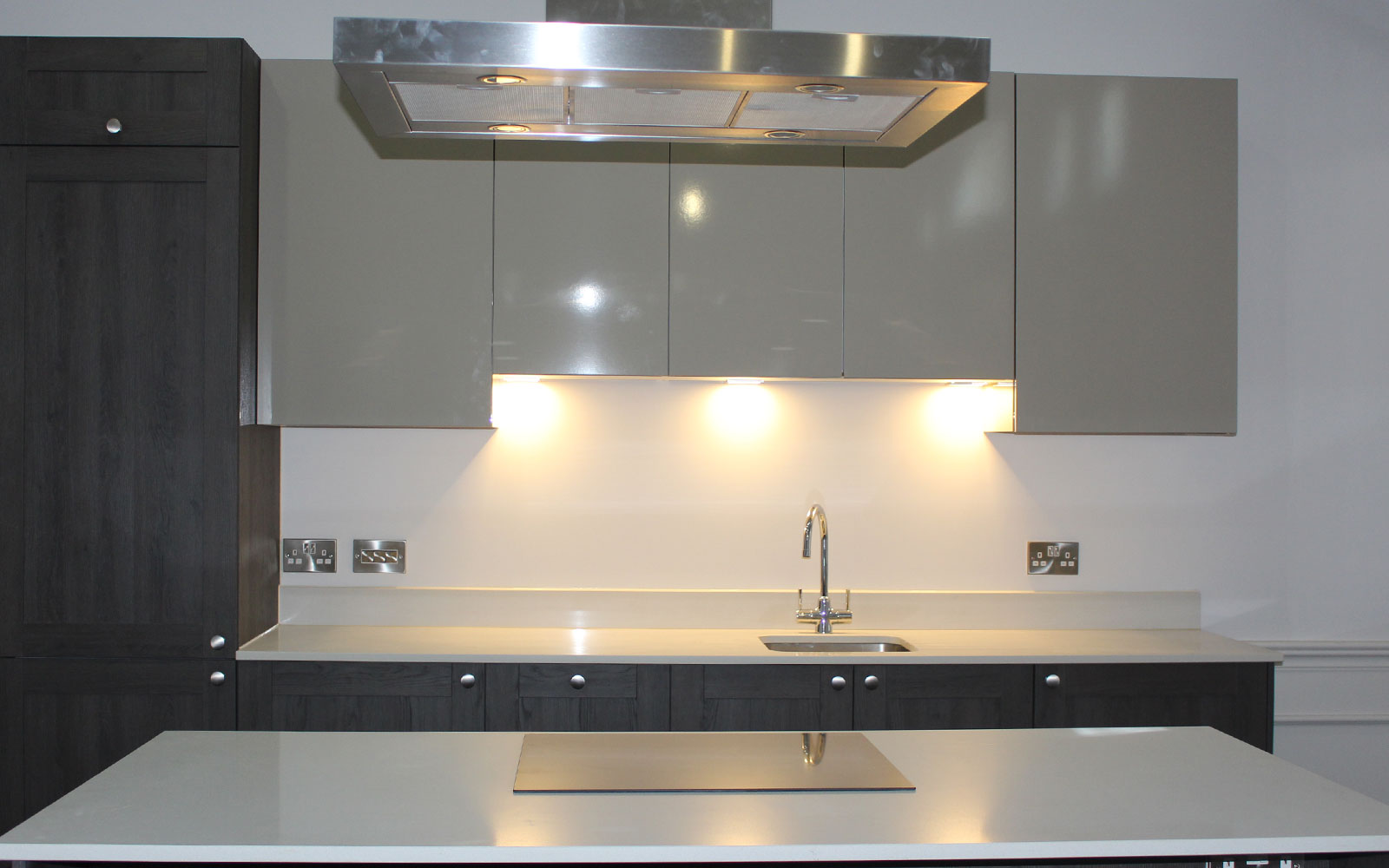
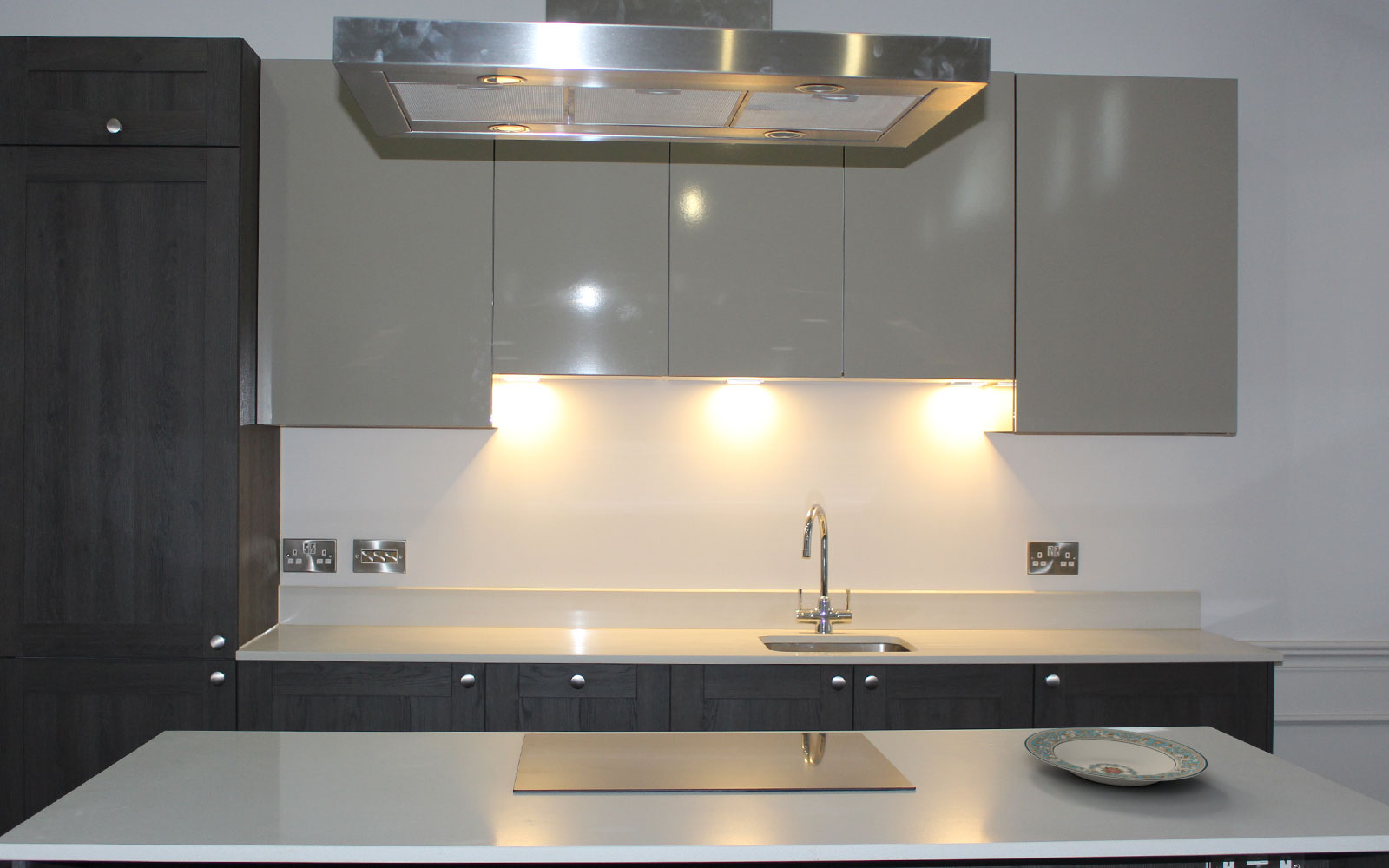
+ plate [1024,727,1209,787]
